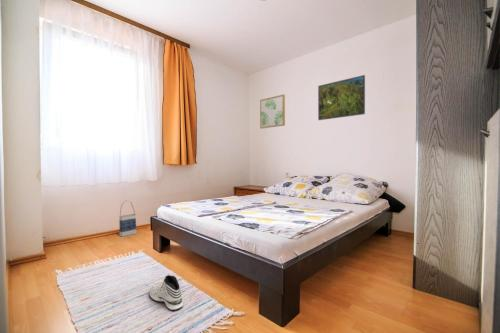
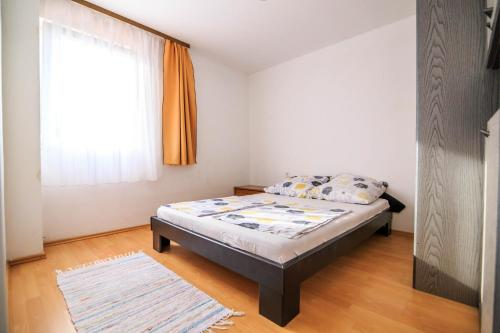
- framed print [317,74,366,121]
- bag [118,200,137,238]
- wall art [259,93,286,130]
- sneaker [148,274,184,311]
